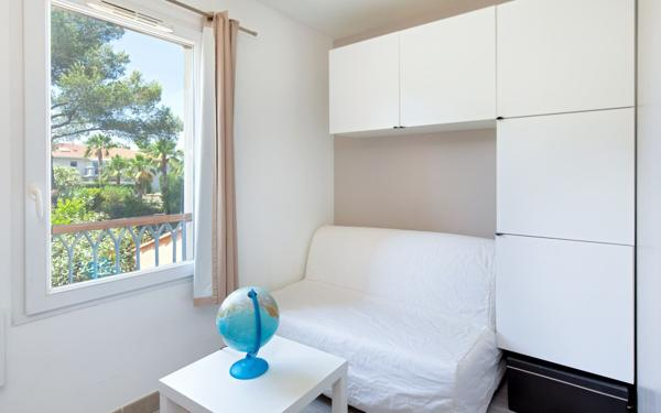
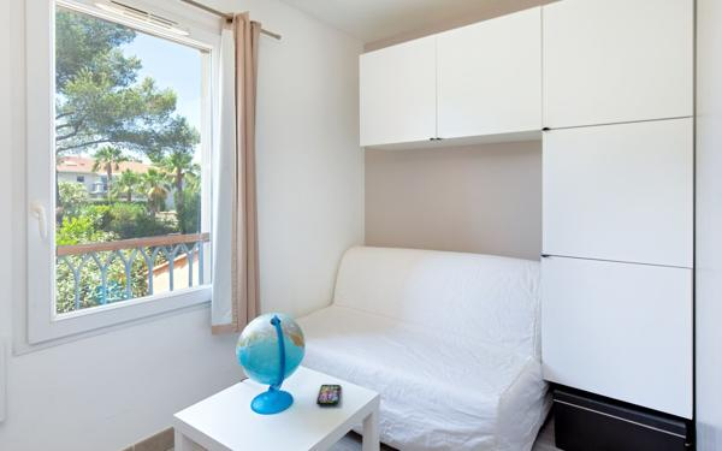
+ smartphone [315,384,342,407]
